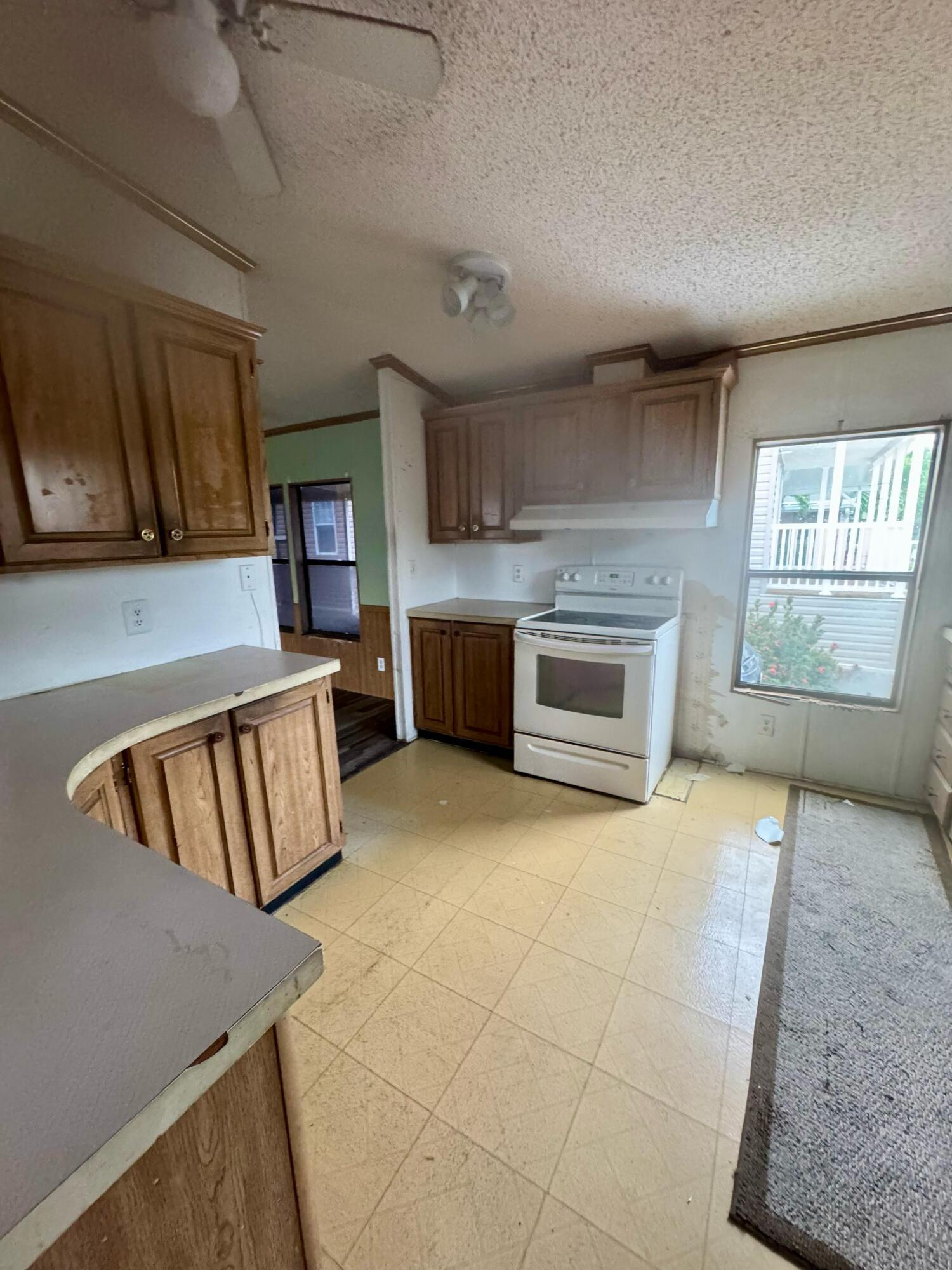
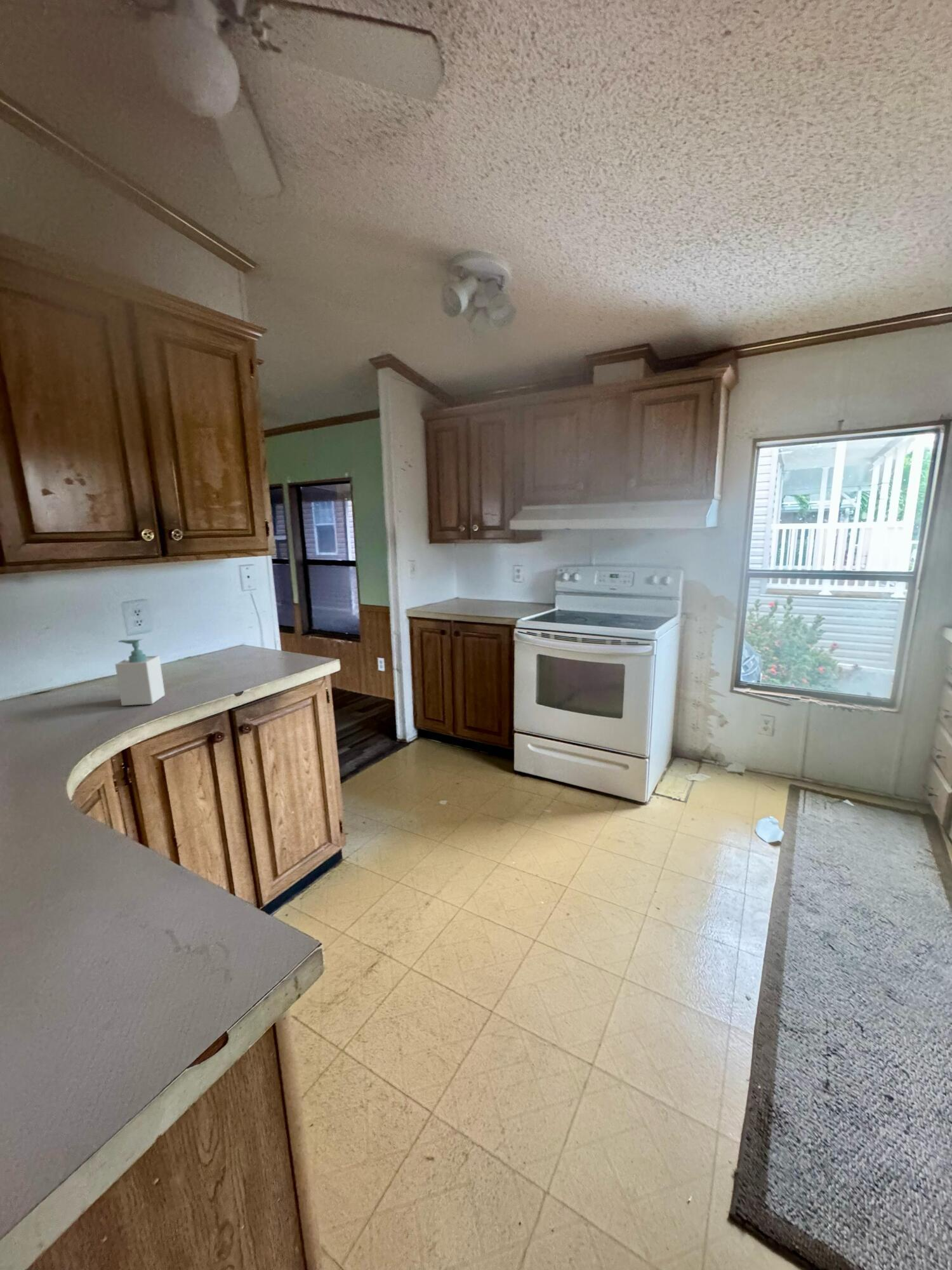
+ soap bottle [114,638,166,706]
